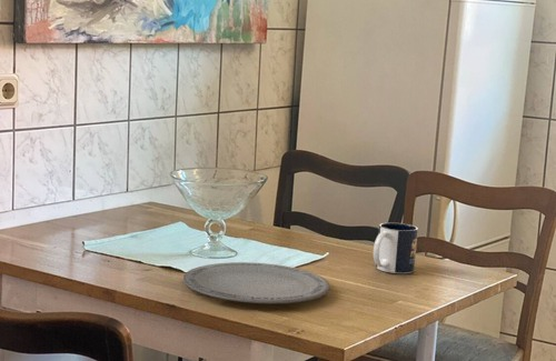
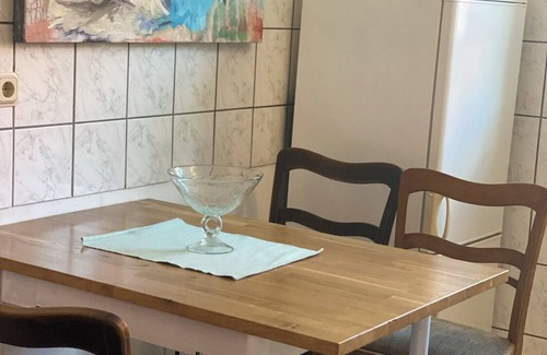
- mug [373,222,419,274]
- plate [182,261,330,304]
